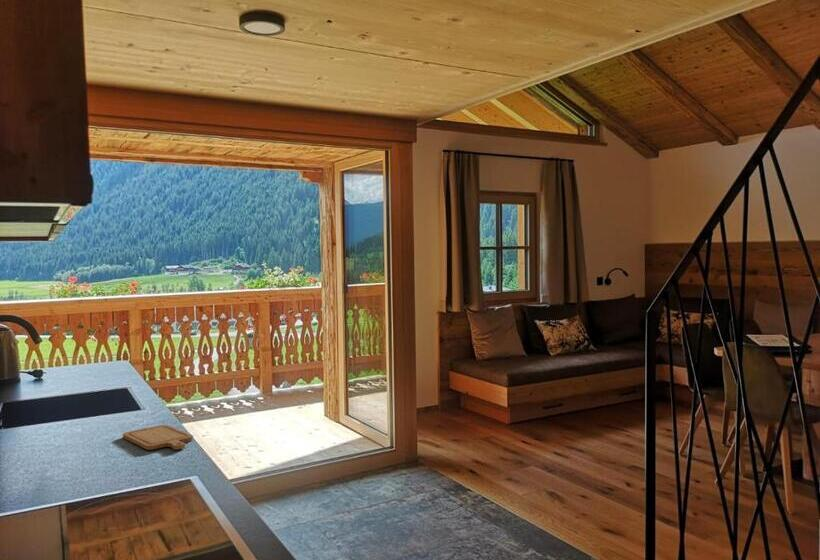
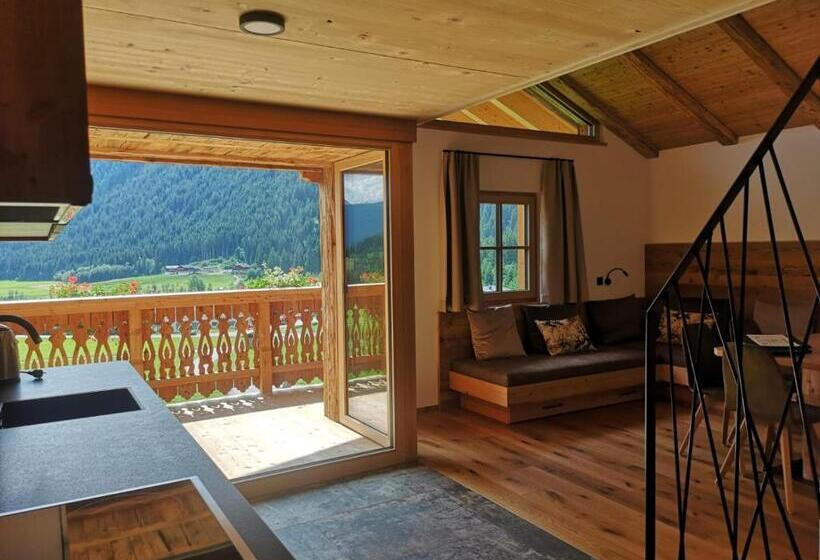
- chopping board [122,424,194,451]
